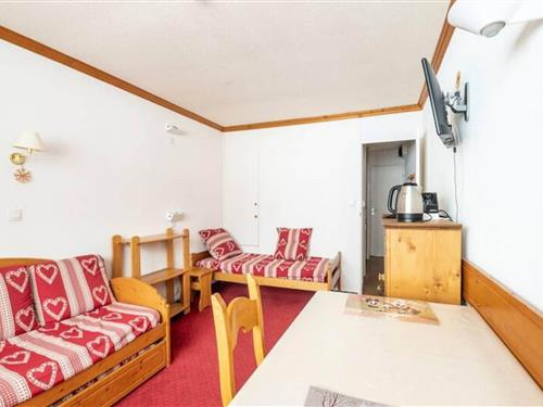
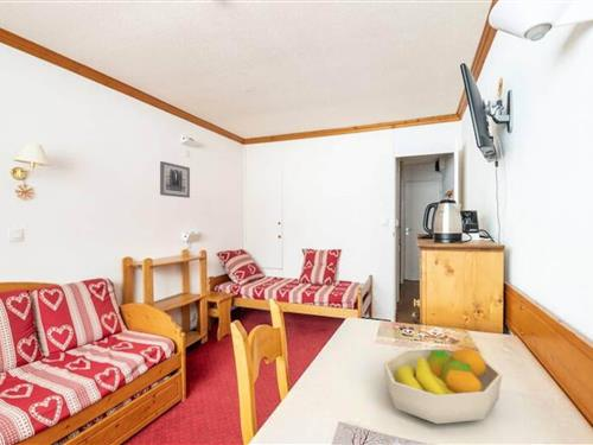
+ wall art [159,160,191,199]
+ fruit bowl [383,347,503,425]
